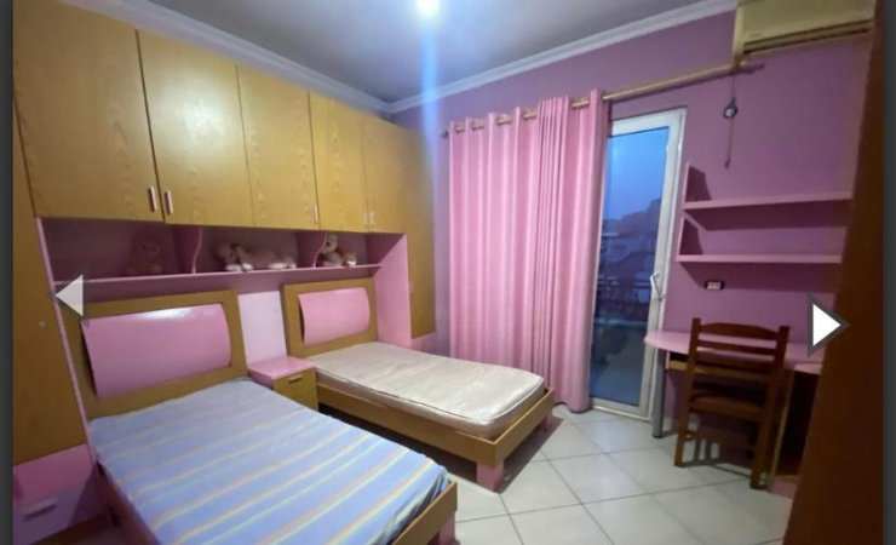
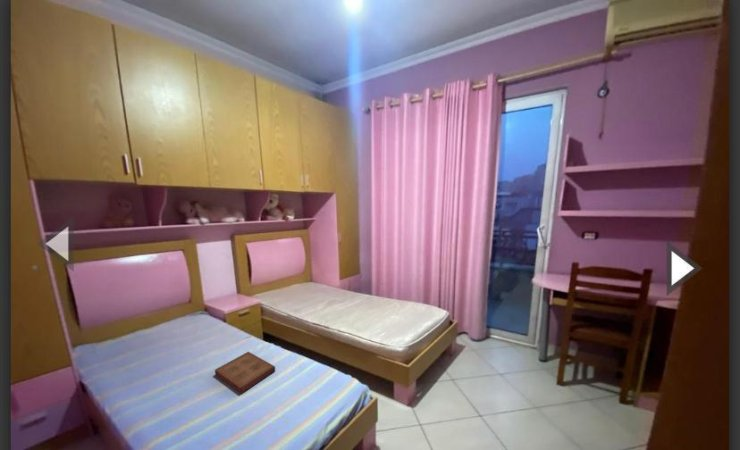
+ book [214,351,276,394]
